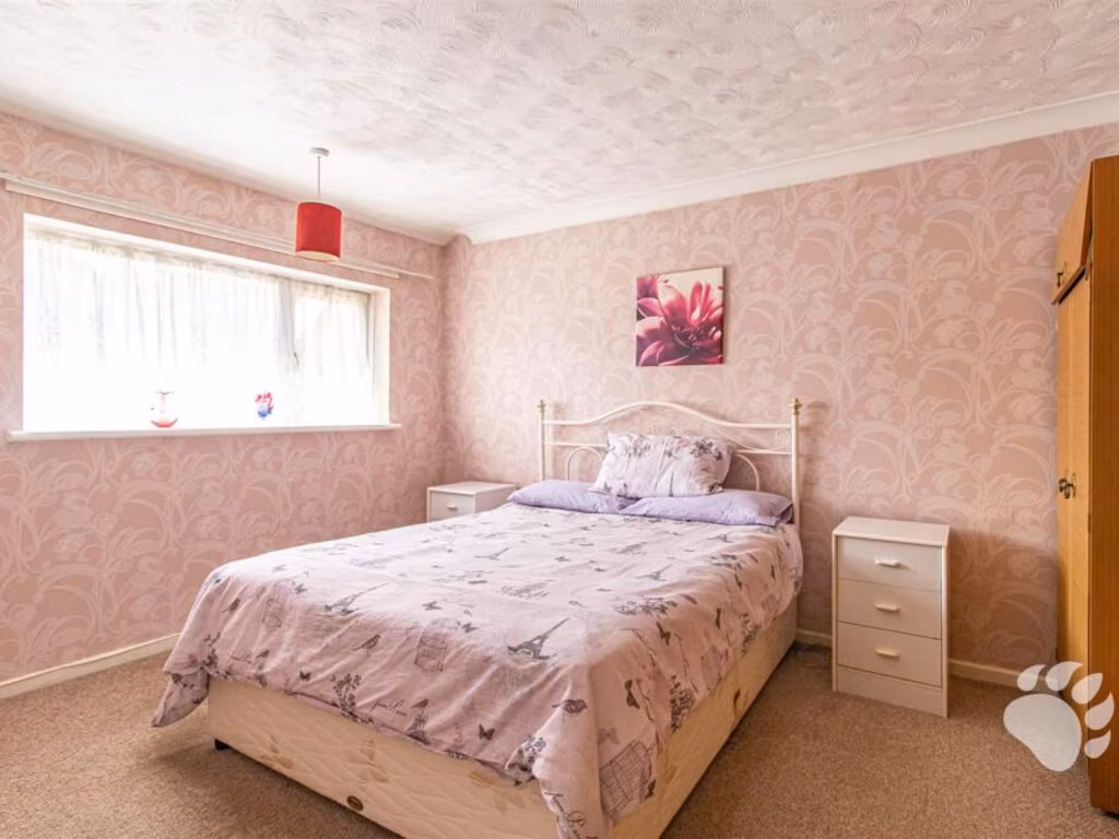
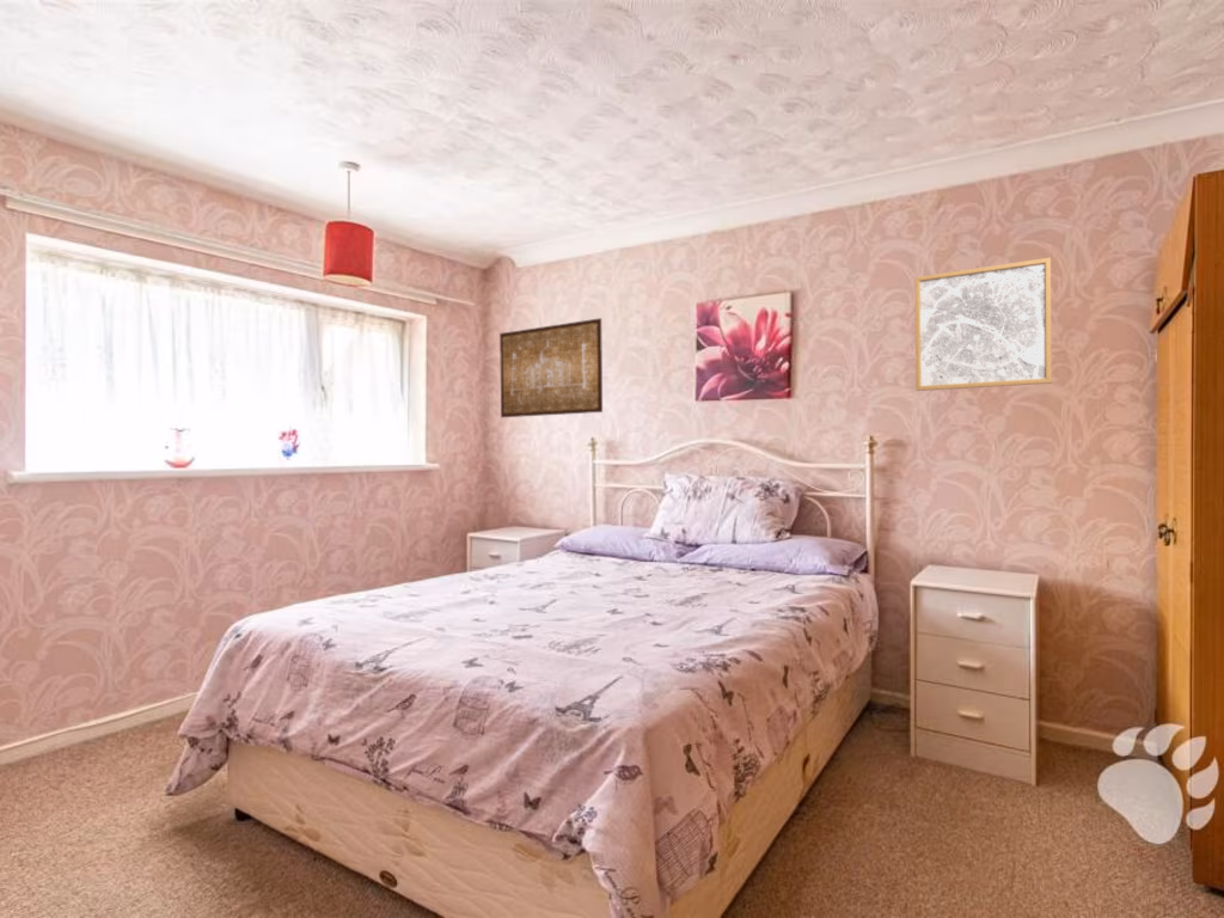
+ wall art [498,317,604,418]
+ wall art [914,257,1053,392]
